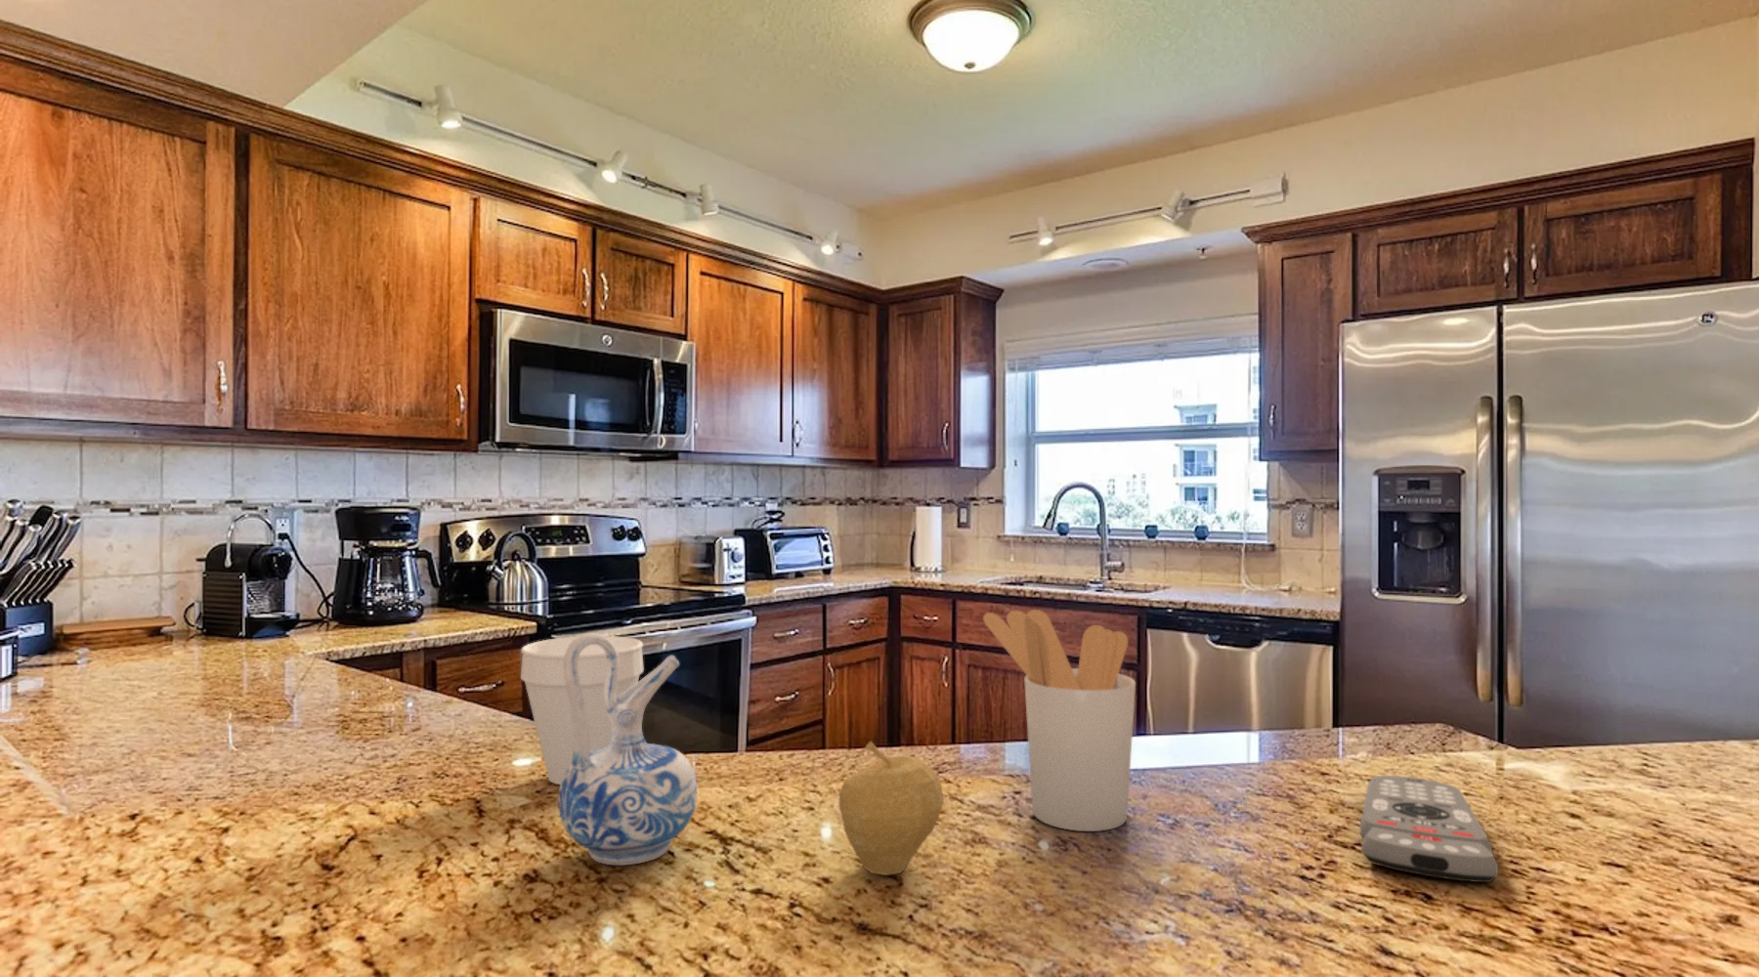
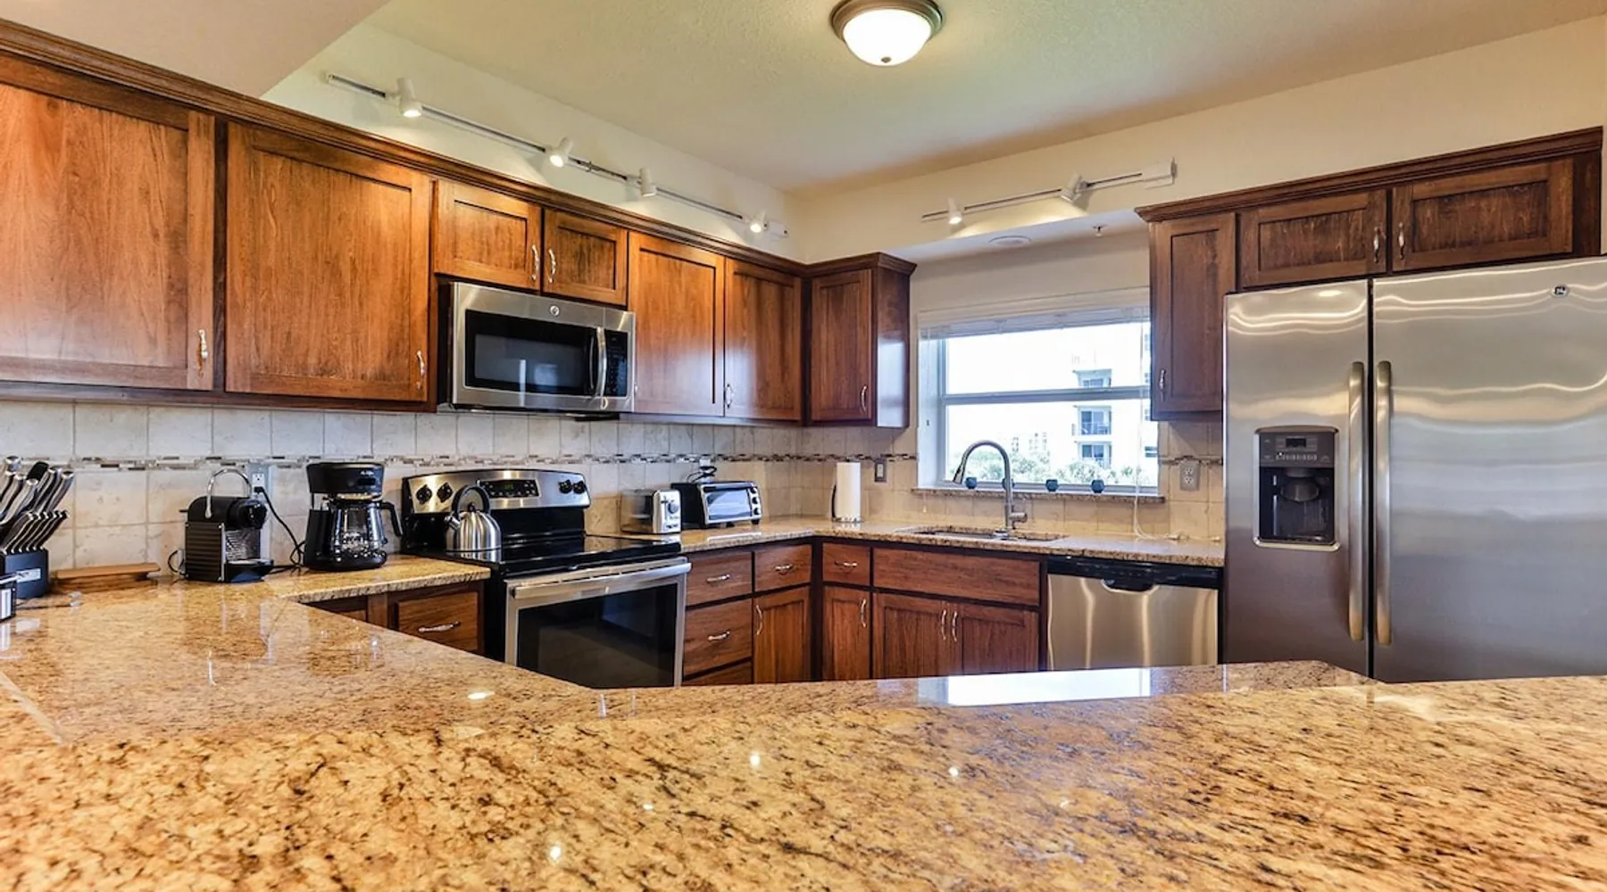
- cup [520,635,645,786]
- fruit [837,740,944,876]
- utensil holder [982,609,1137,833]
- remote control [1360,775,1499,883]
- ceramic pitcher [557,632,698,865]
